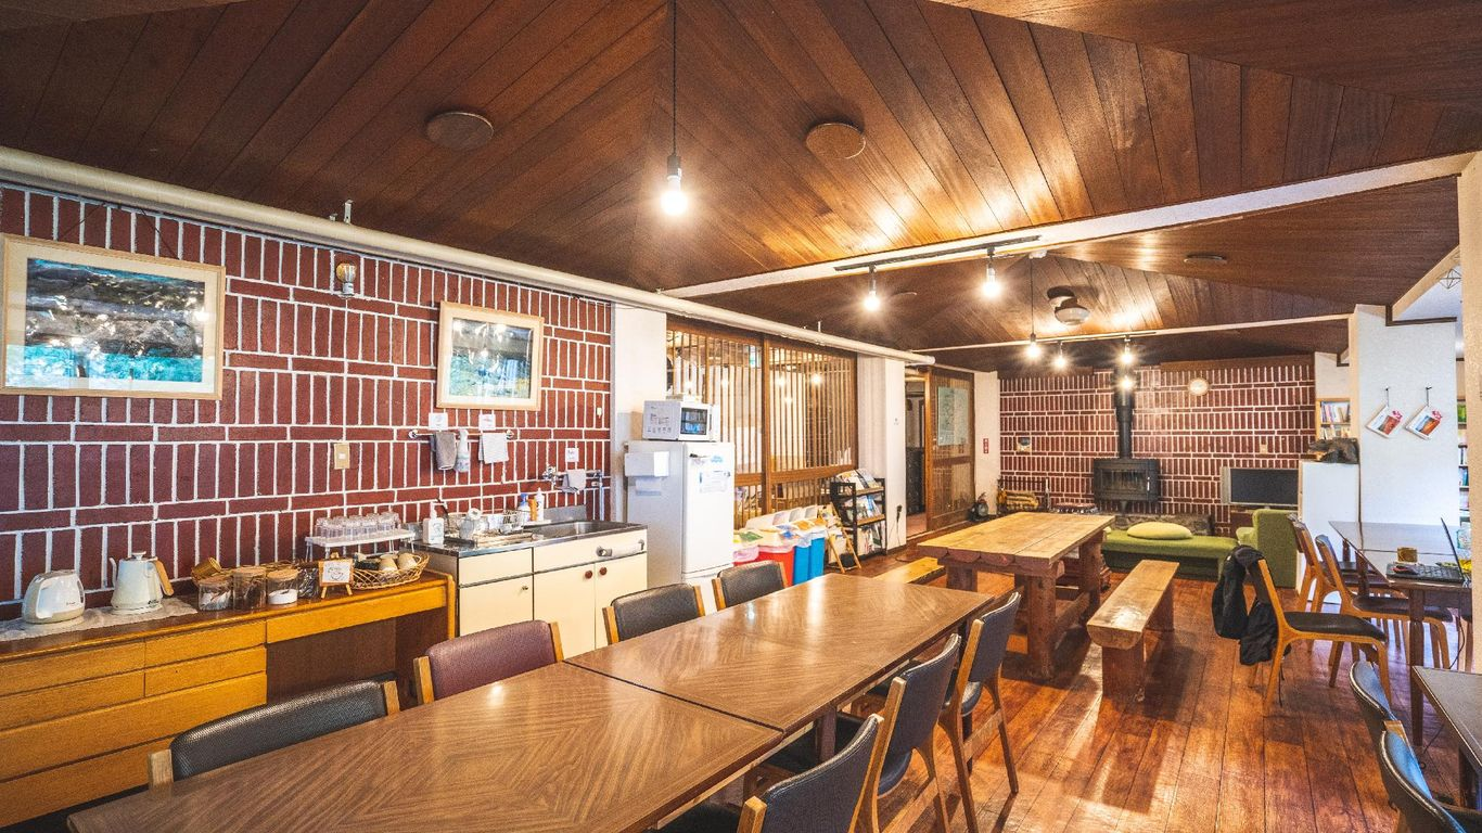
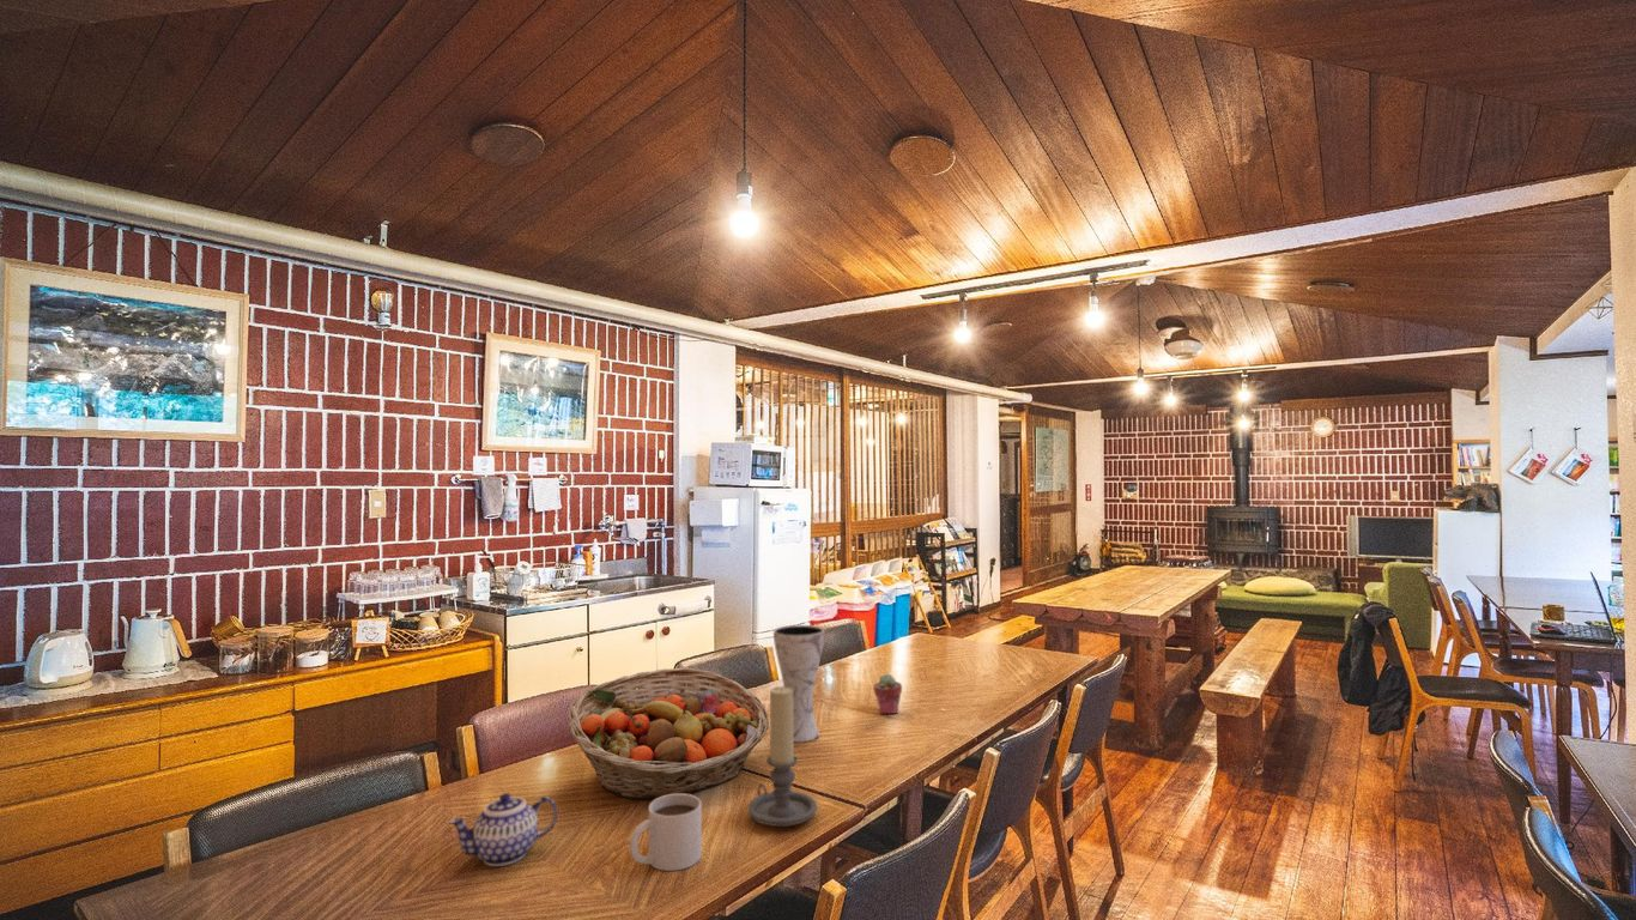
+ candle holder [746,685,818,828]
+ fruit basket [568,667,770,801]
+ teapot [447,792,558,867]
+ vase [772,624,825,743]
+ mug [629,794,703,872]
+ potted succulent [872,673,903,715]
